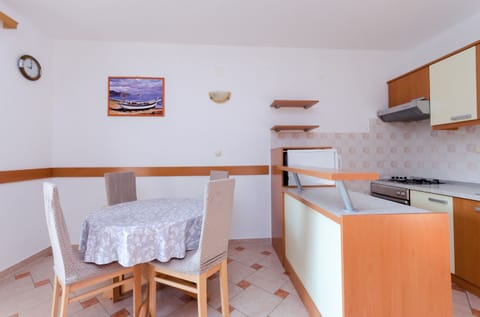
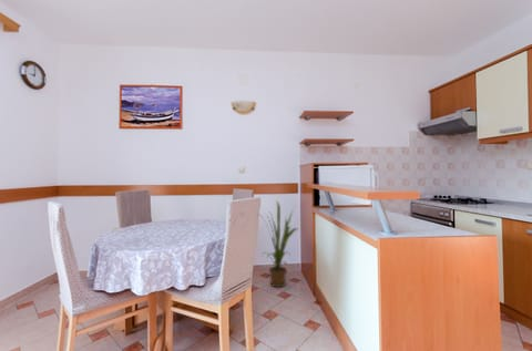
+ house plant [258,199,300,288]
